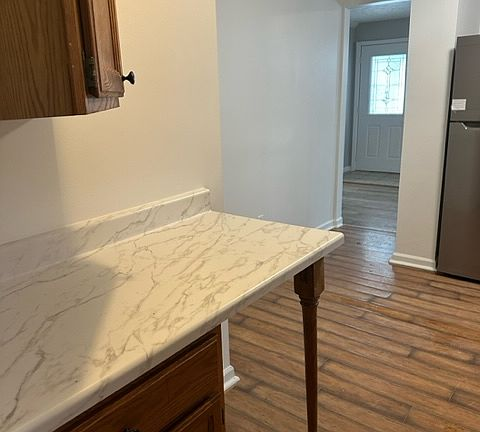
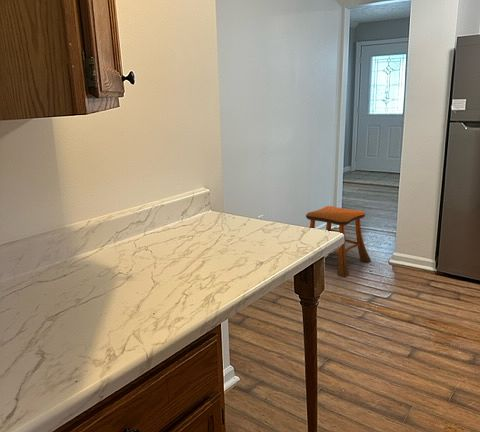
+ stool [305,205,372,278]
